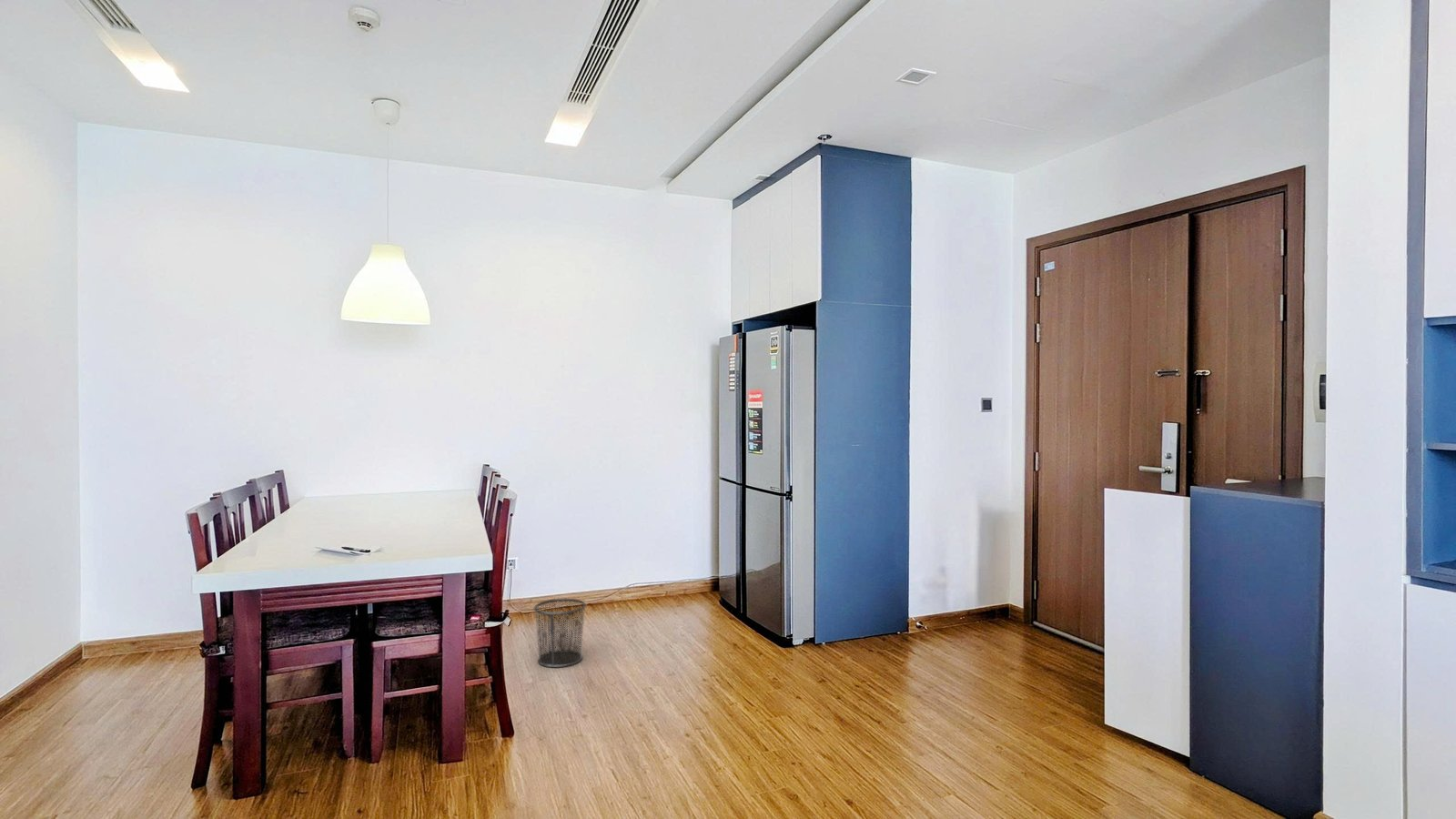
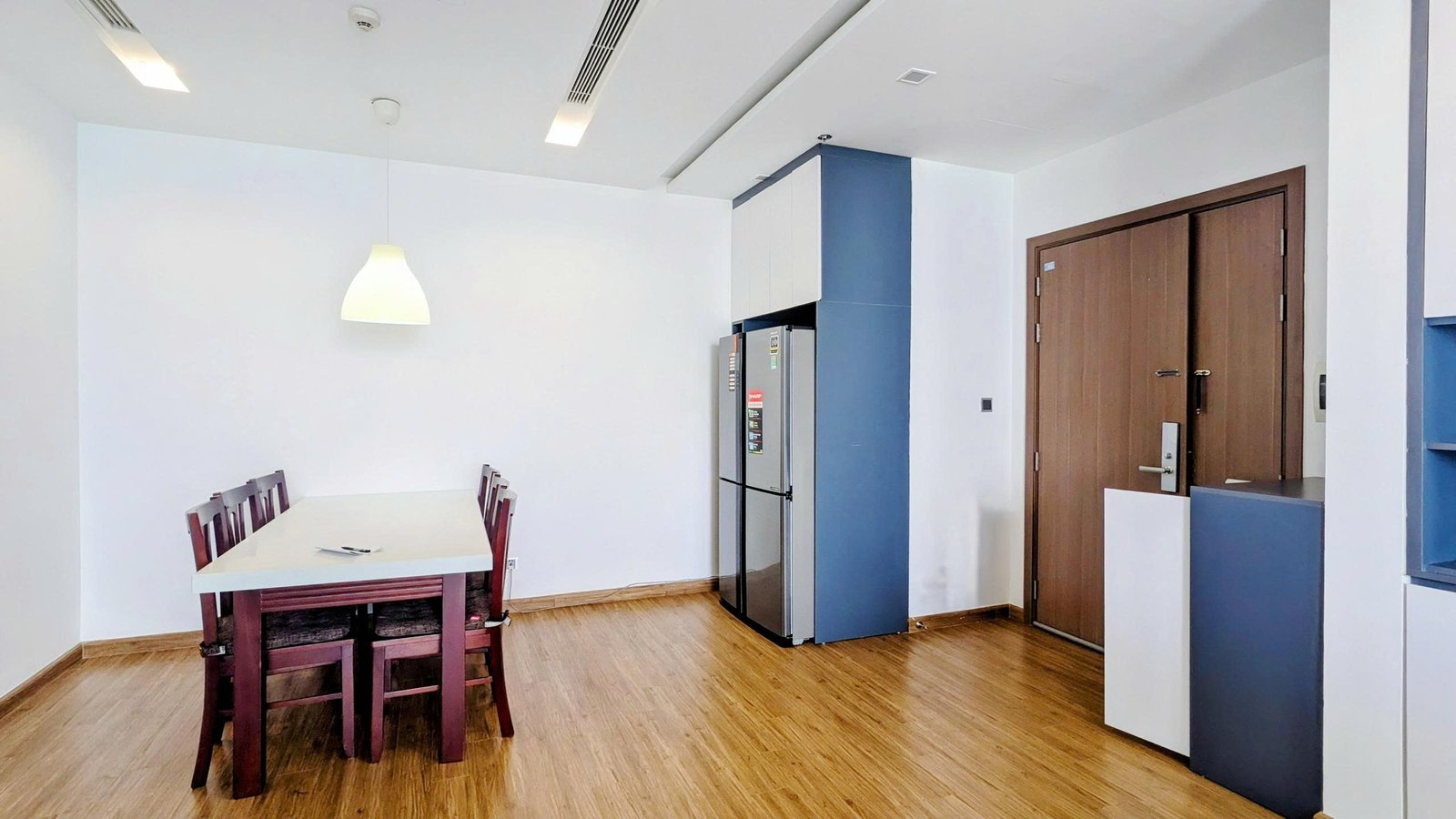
- waste bin [533,598,587,668]
